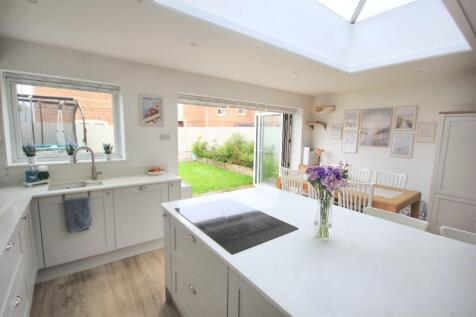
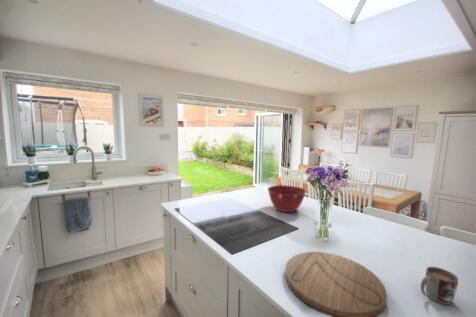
+ mixing bowl [267,184,307,213]
+ cutting board [284,251,388,317]
+ mug [420,266,459,306]
